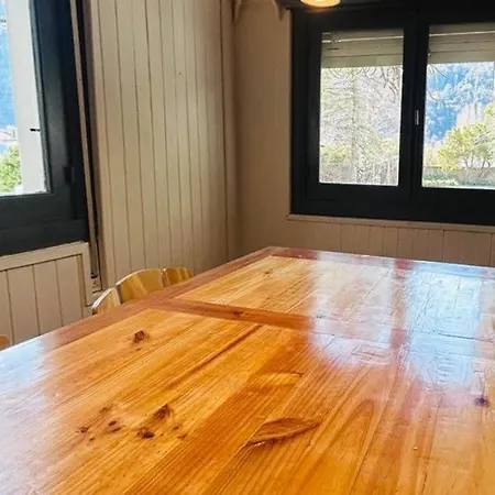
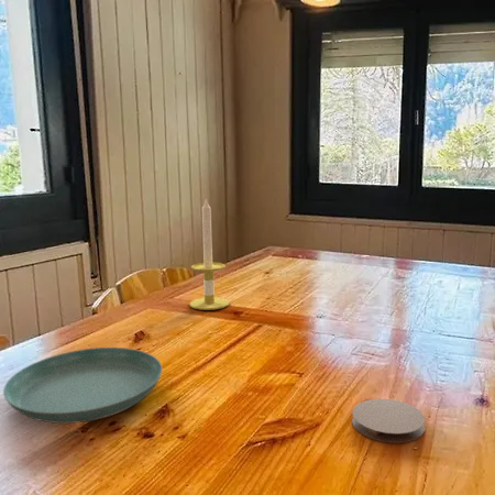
+ coaster [351,398,426,444]
+ saucer [2,346,163,425]
+ candle [188,196,230,311]
